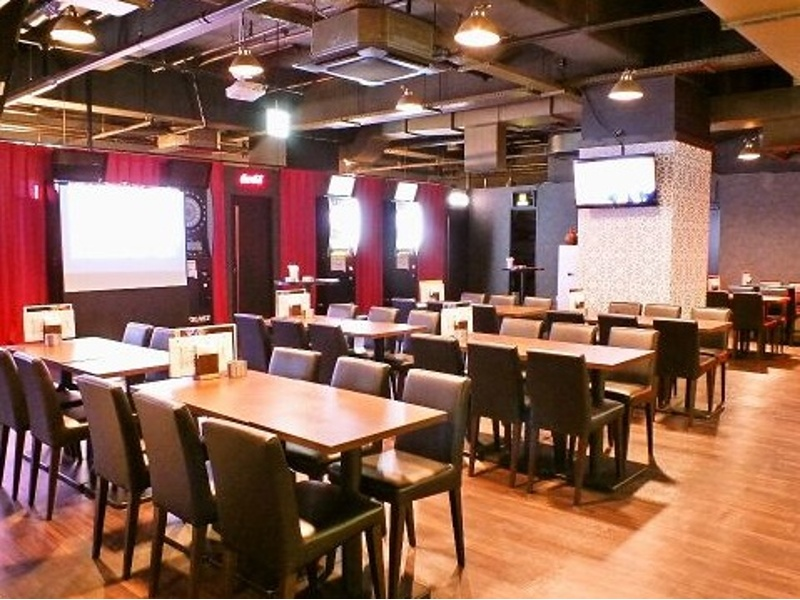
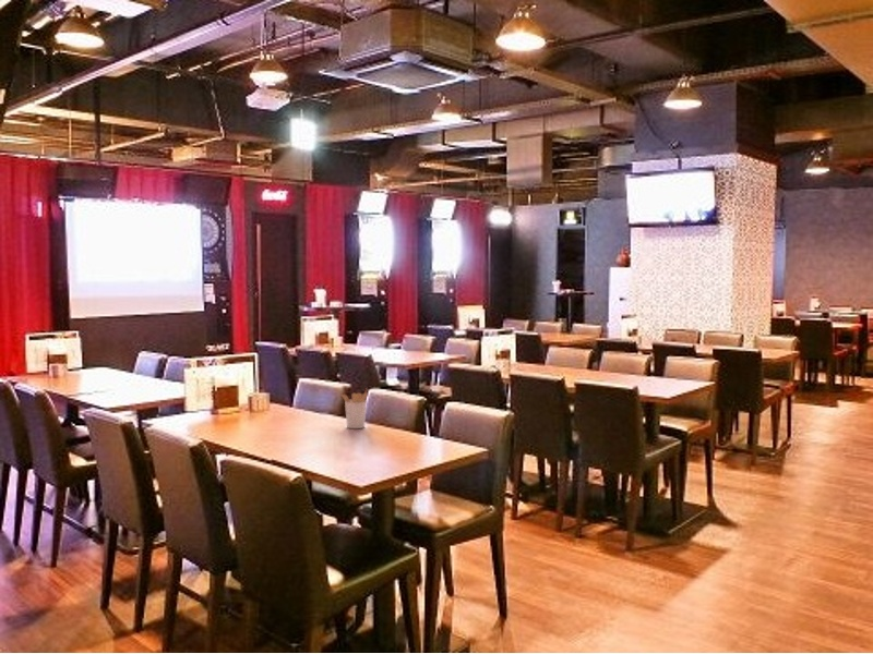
+ utensil holder [340,387,369,429]
